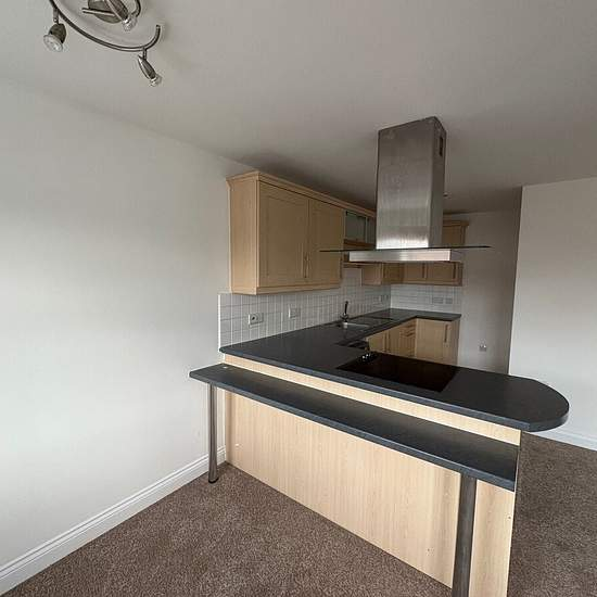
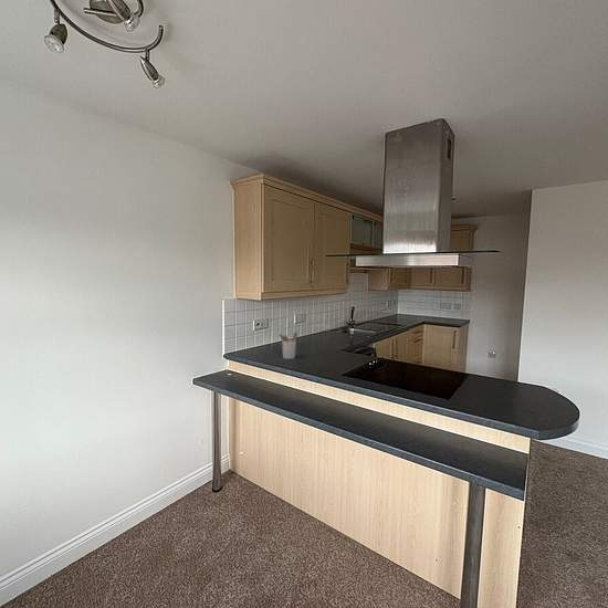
+ utensil holder [277,332,298,360]
